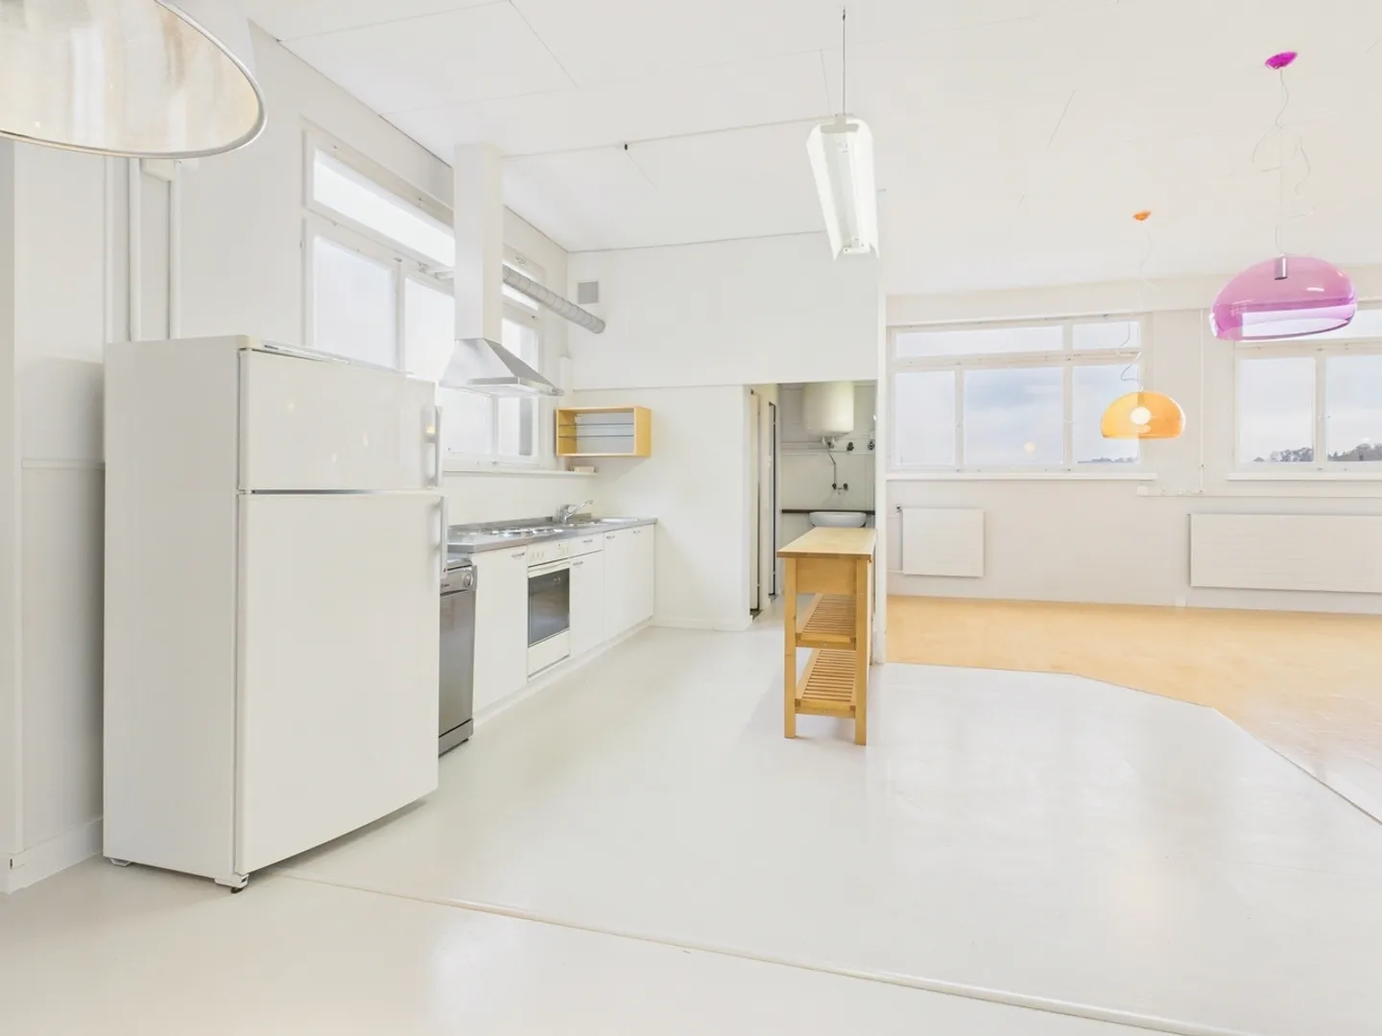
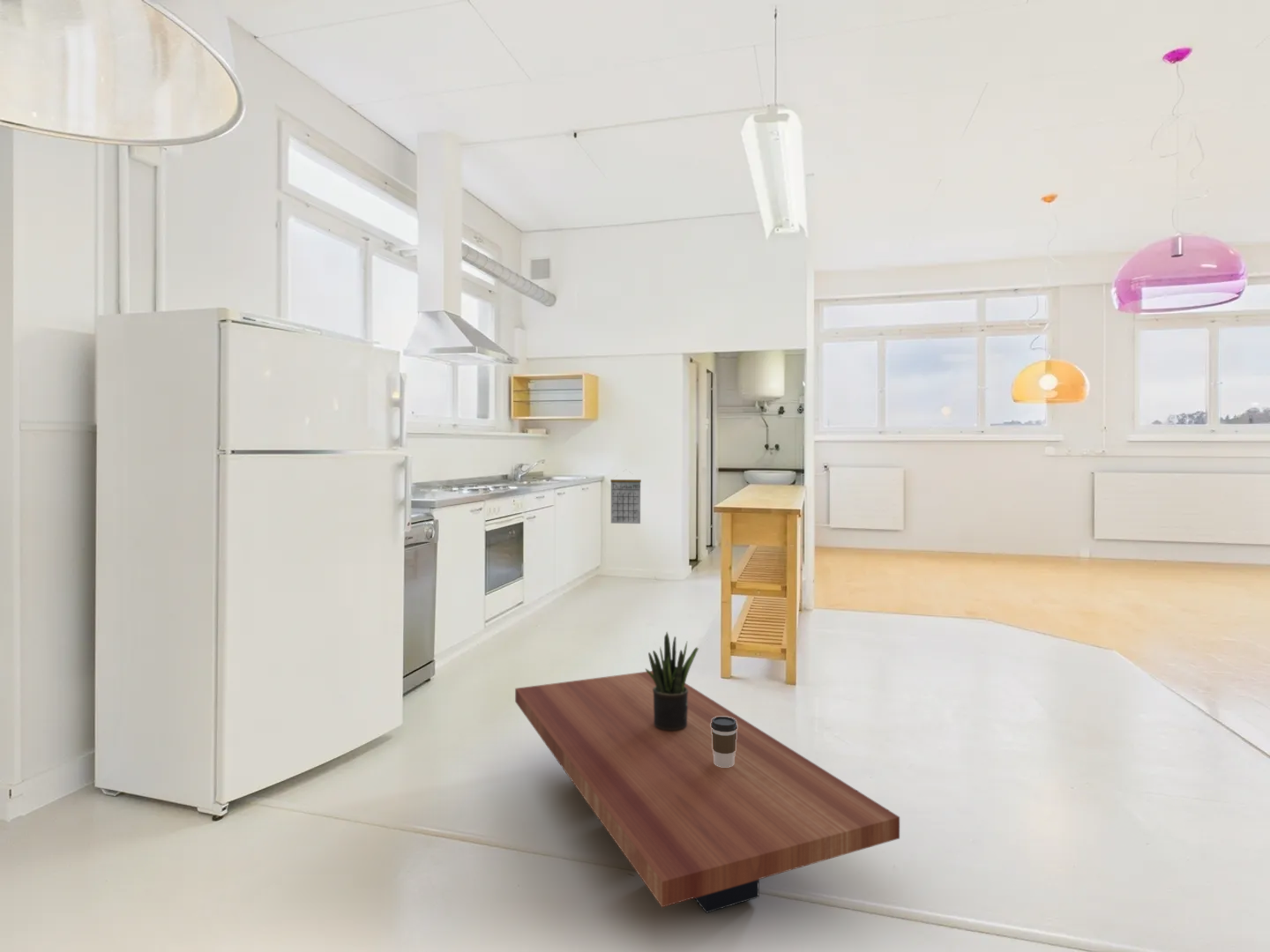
+ potted plant [645,631,699,731]
+ coffee table [514,670,900,914]
+ calendar [609,469,642,524]
+ coffee cup [711,717,737,767]
